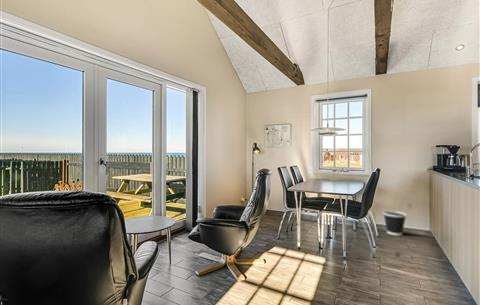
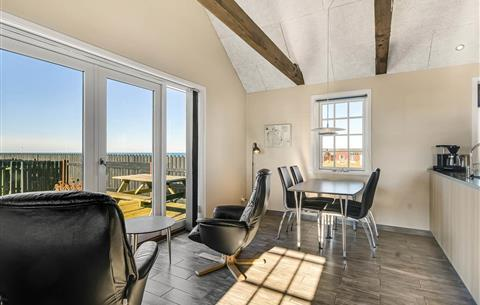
- wastebasket [382,210,408,236]
